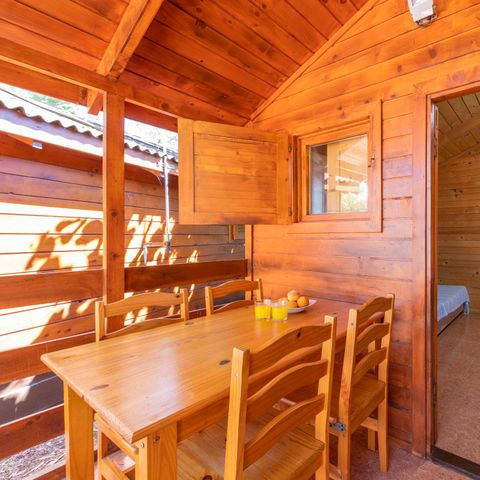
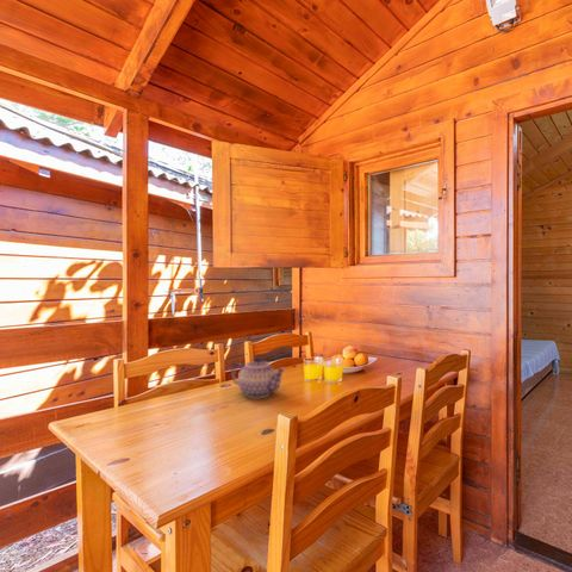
+ teapot [230,356,287,399]
